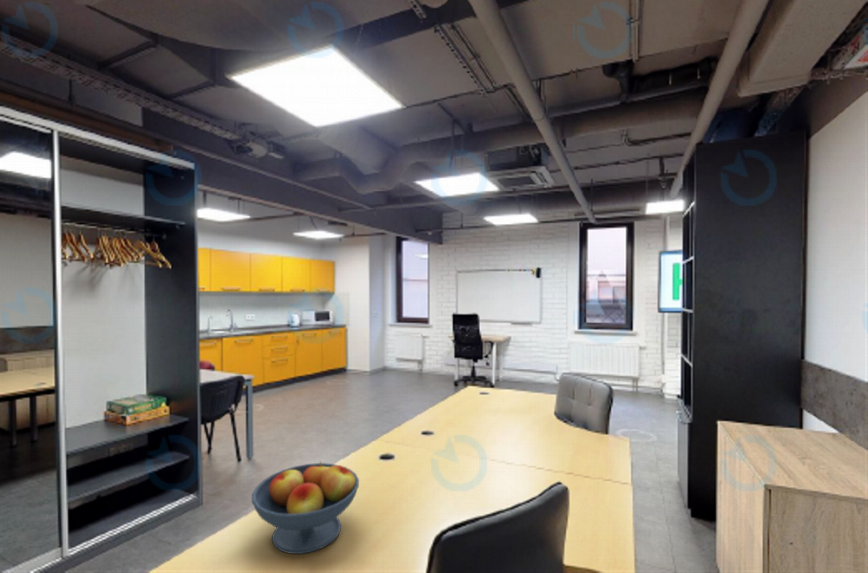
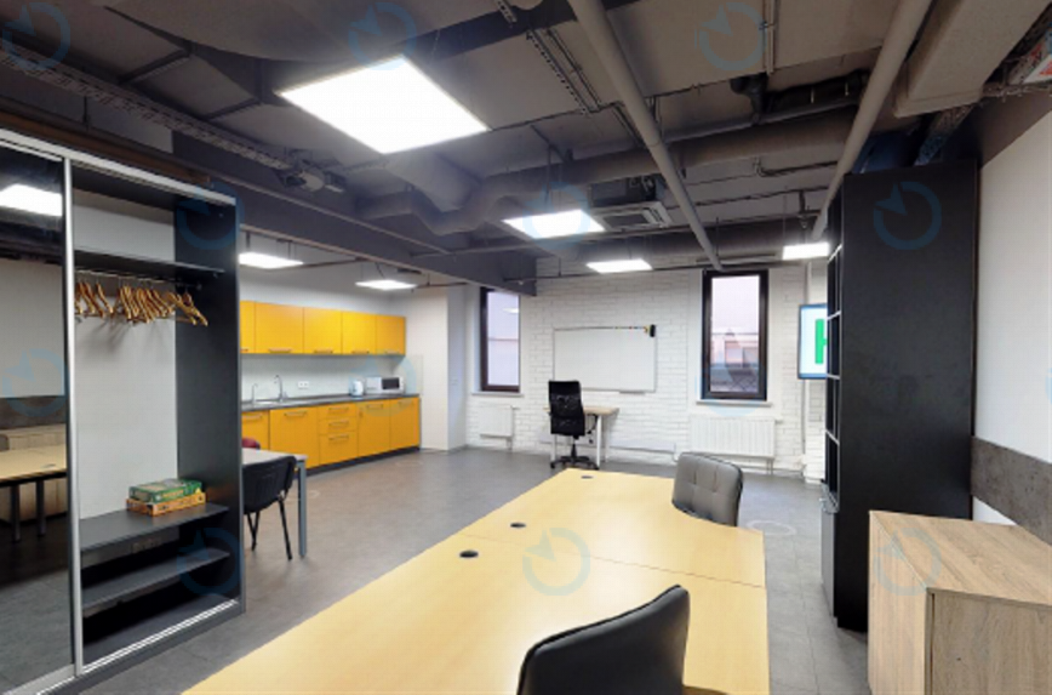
- fruit bowl [251,460,360,555]
